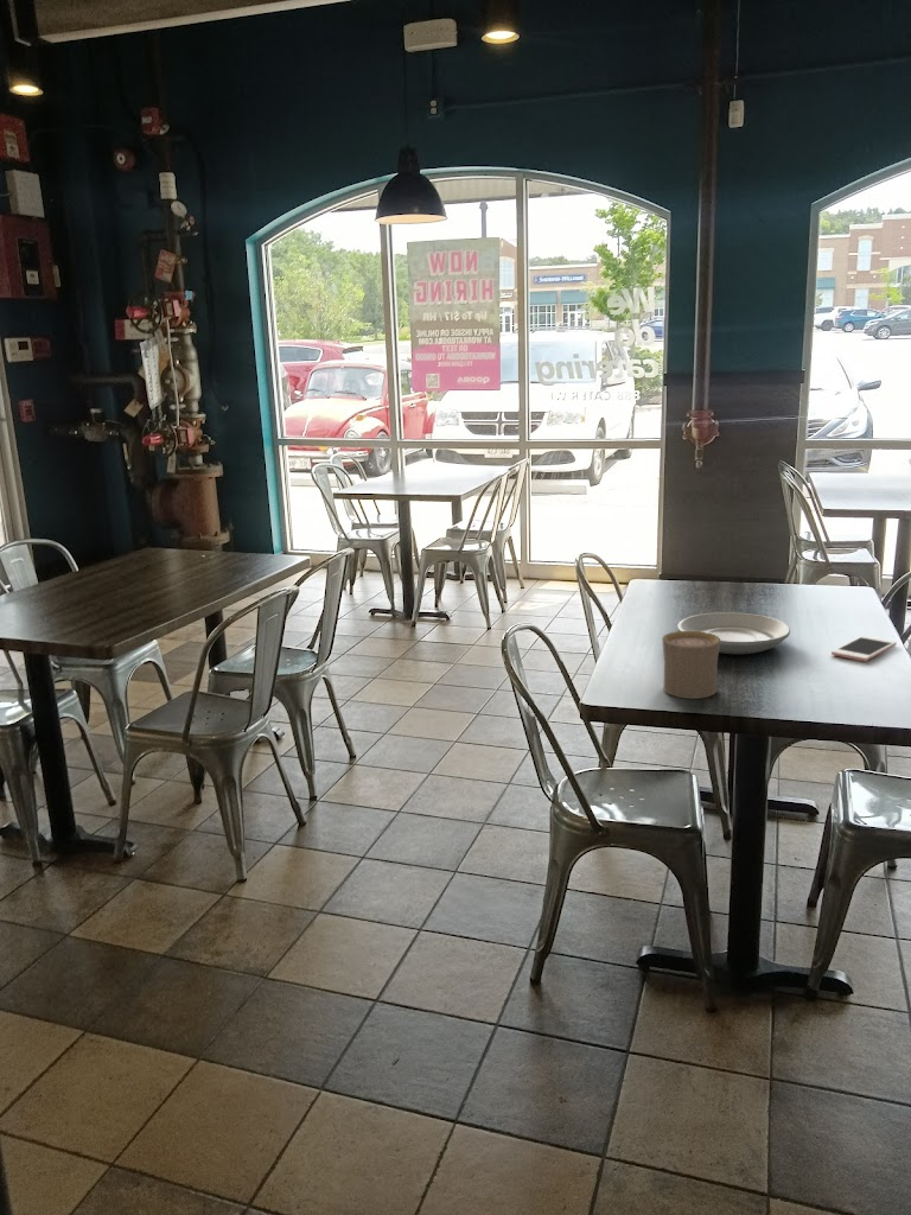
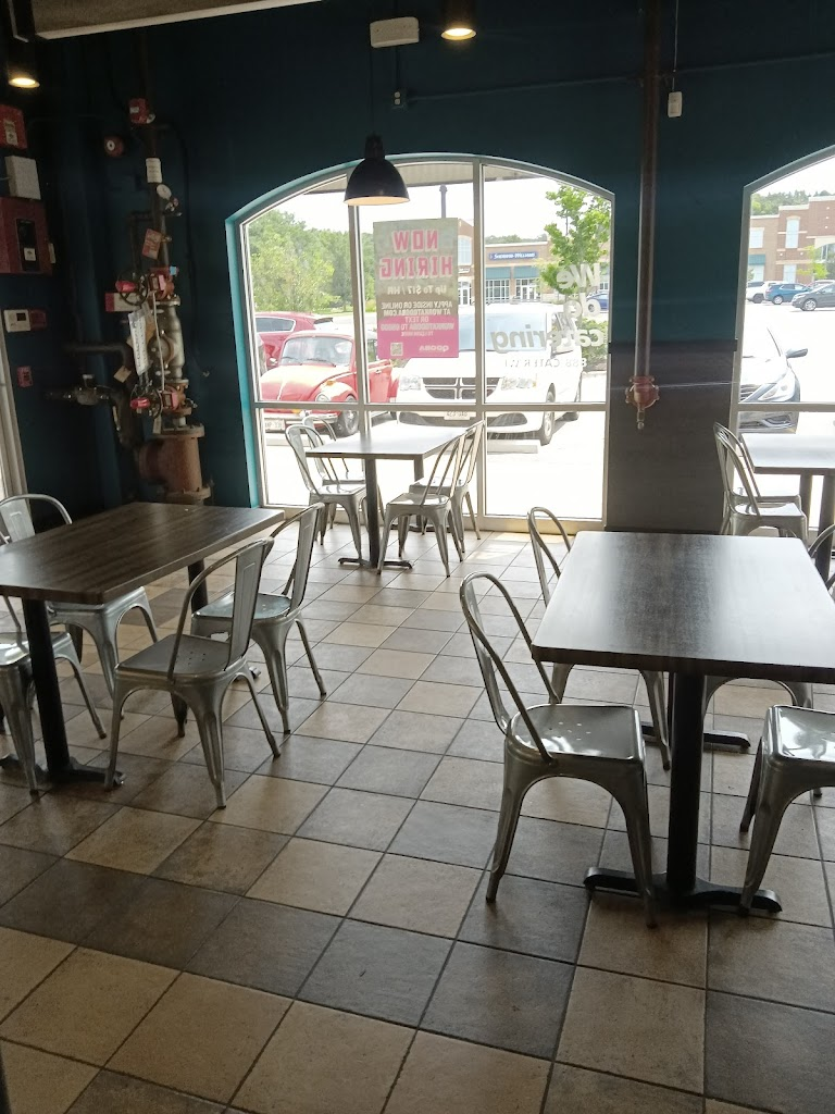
- plate [676,611,791,655]
- cell phone [830,635,898,662]
- cup [661,630,720,700]
